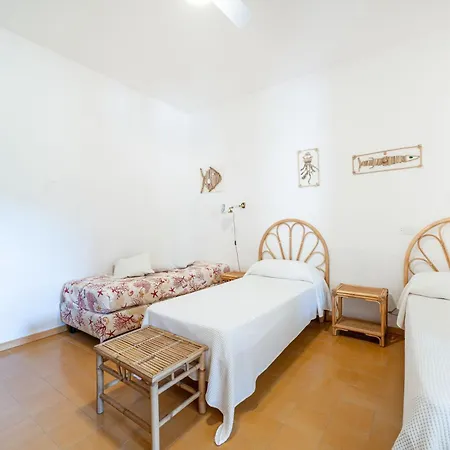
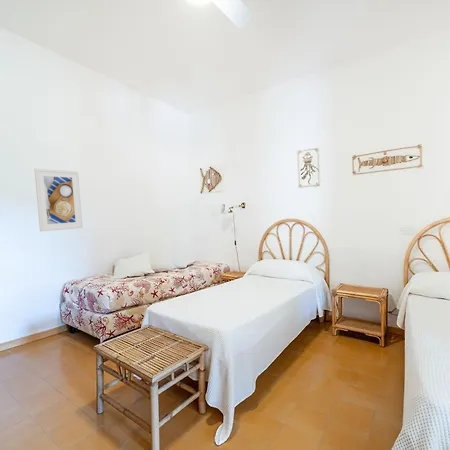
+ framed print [34,168,83,232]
